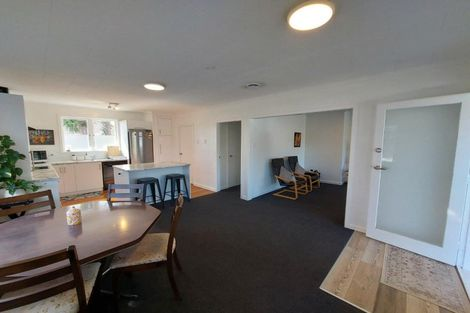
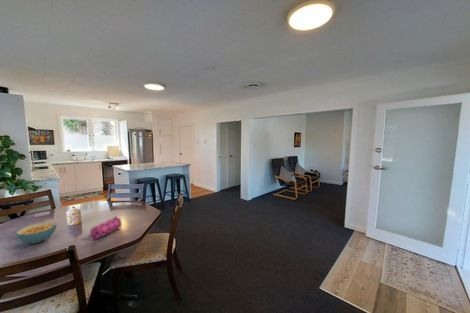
+ cereal bowl [15,221,58,244]
+ pencil case [89,215,122,240]
